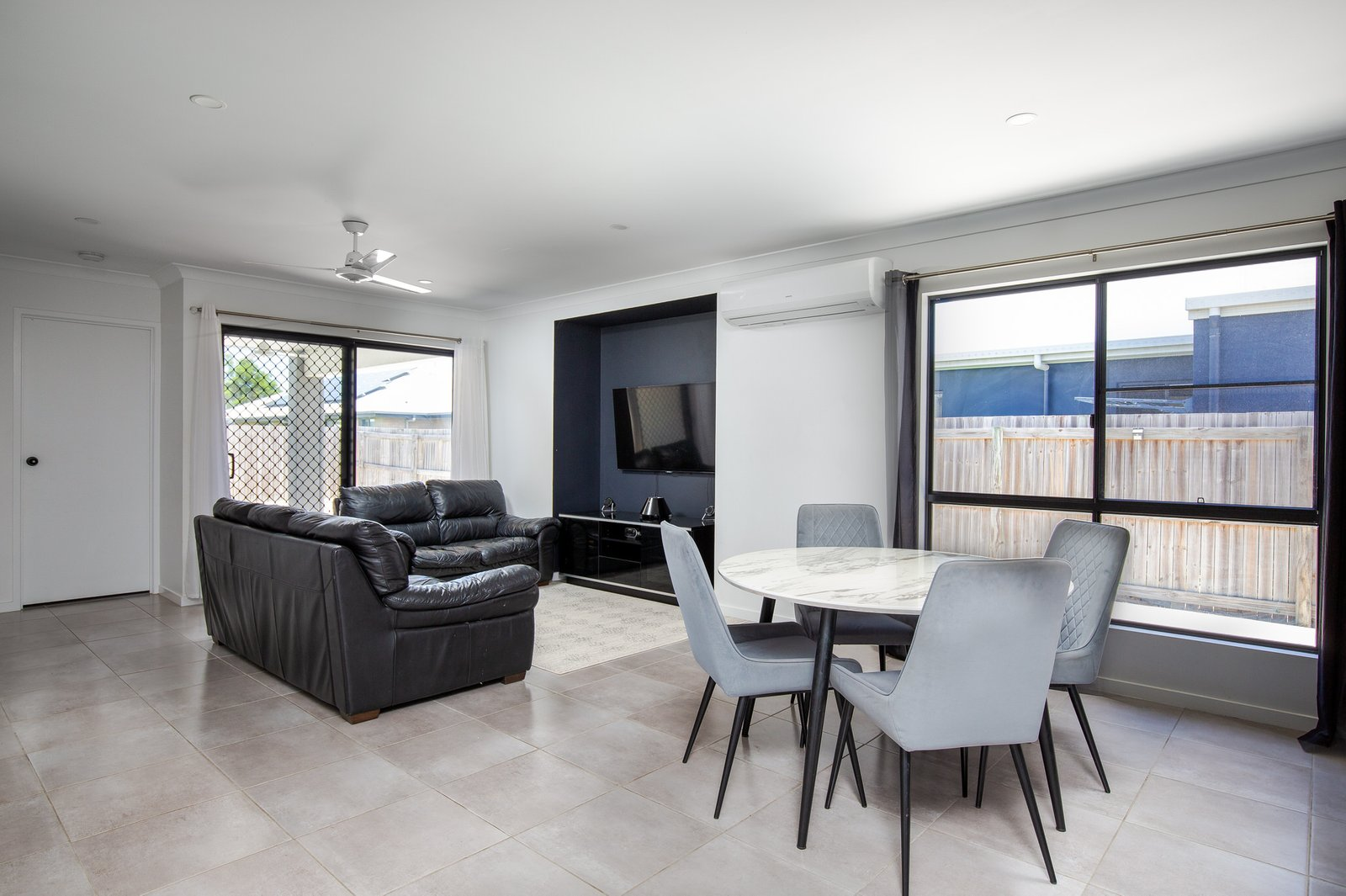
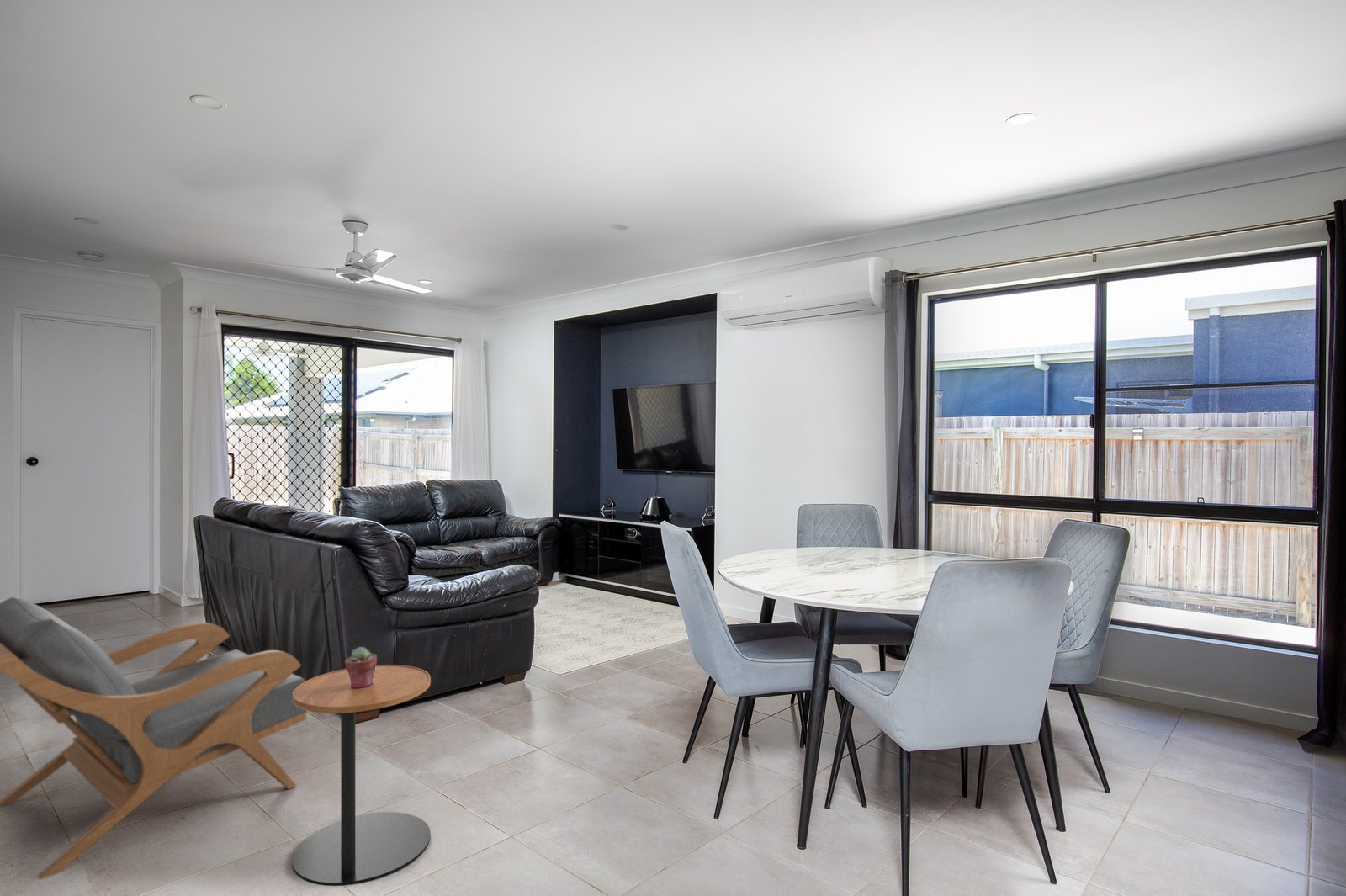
+ side table [292,664,432,887]
+ potted succulent [344,646,378,689]
+ armchair [0,596,308,880]
